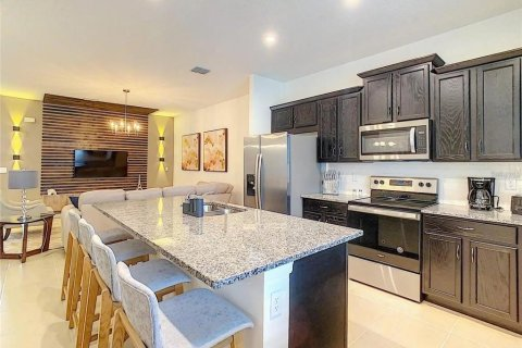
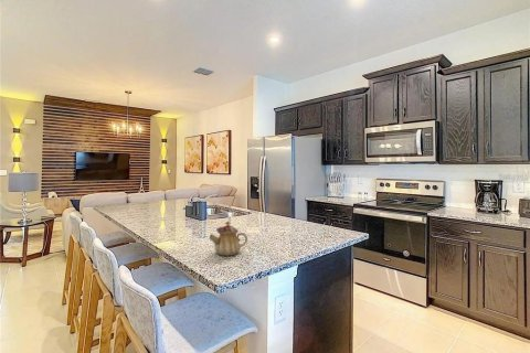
+ teapot [209,221,248,257]
